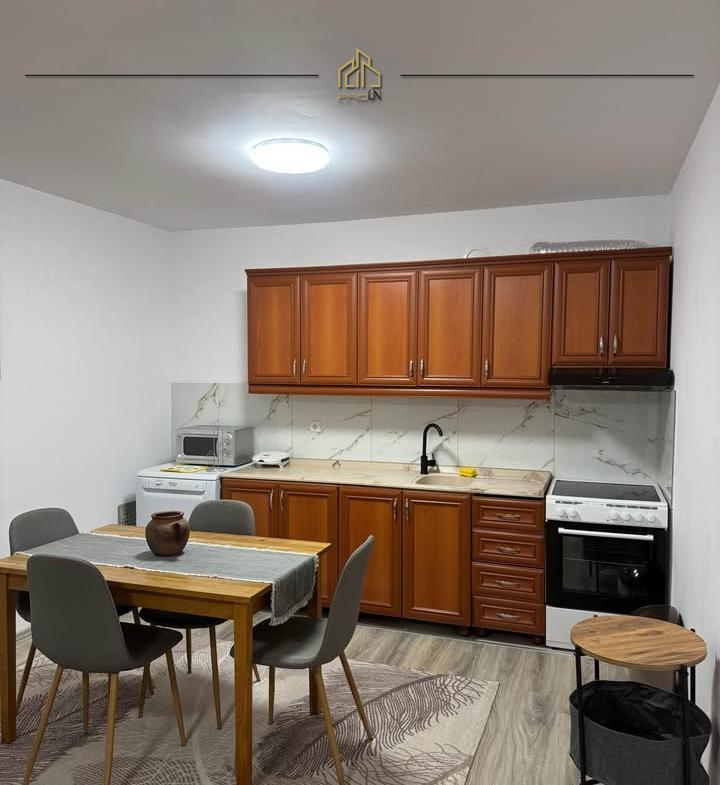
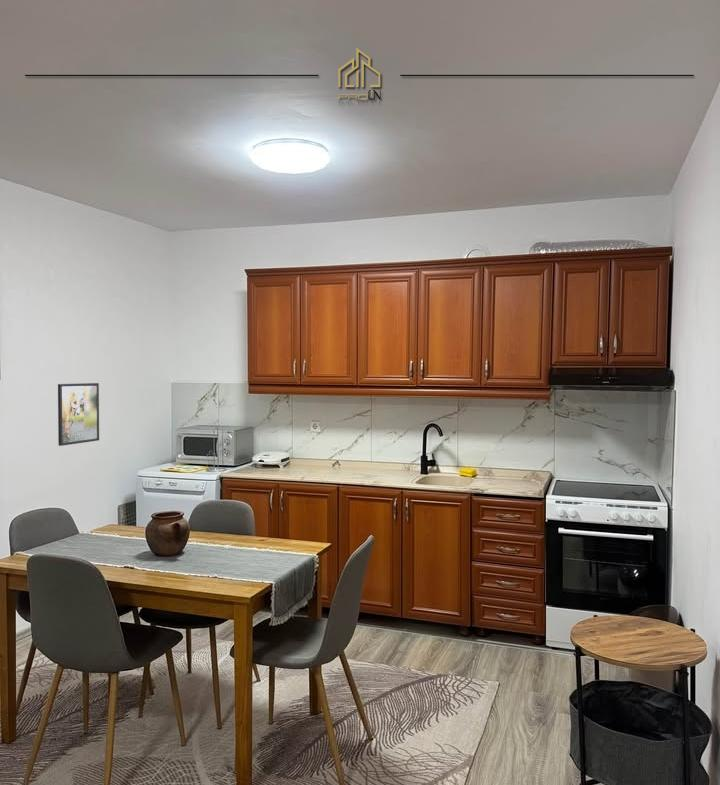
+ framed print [57,382,100,447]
